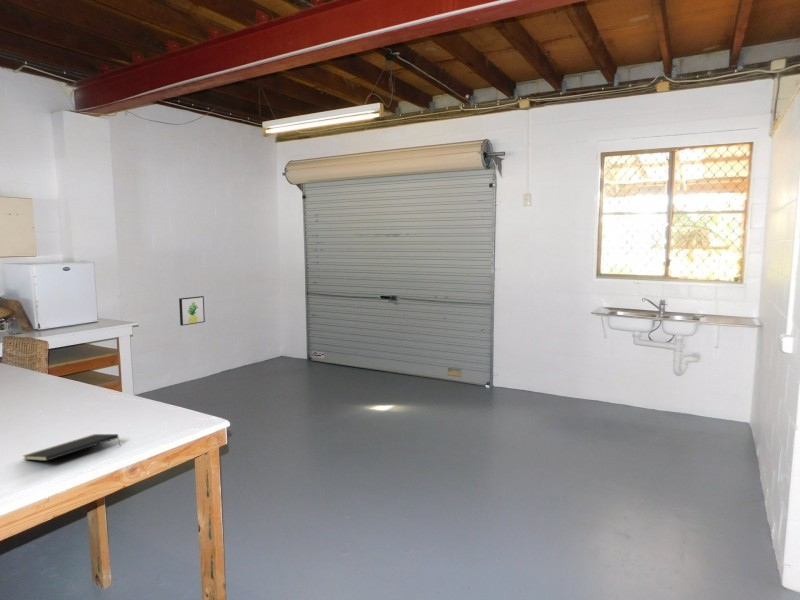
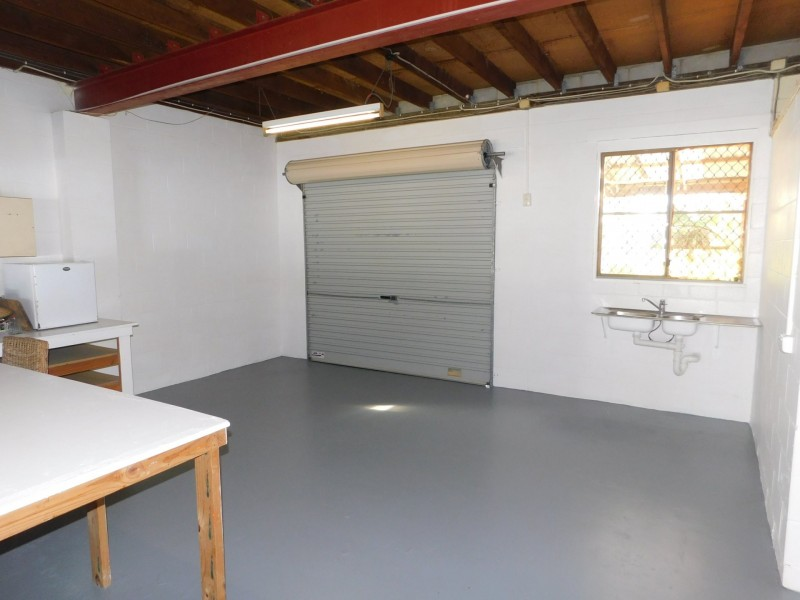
- wall art [178,295,206,327]
- notepad [22,433,121,462]
